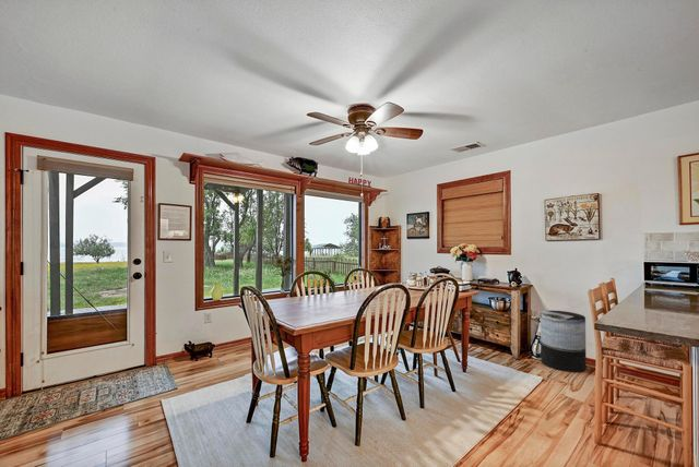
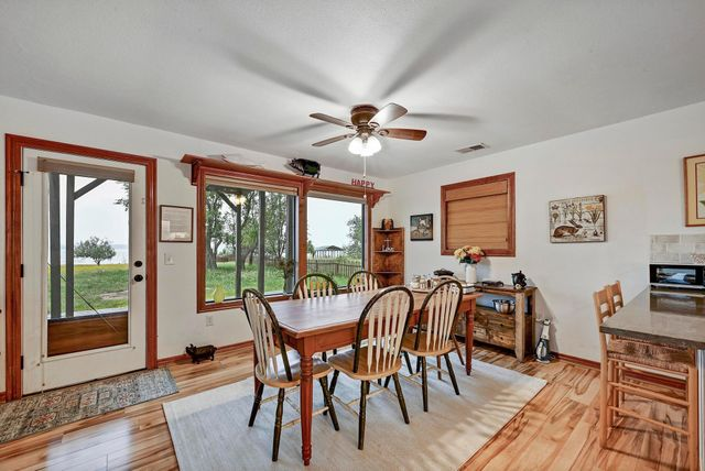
- trash can [540,310,588,373]
